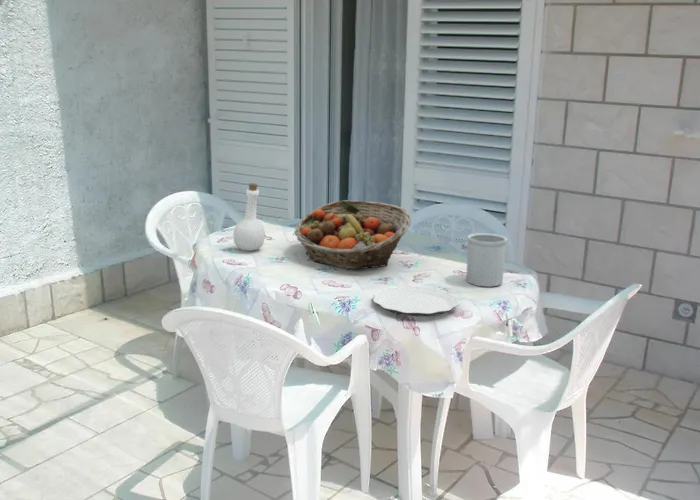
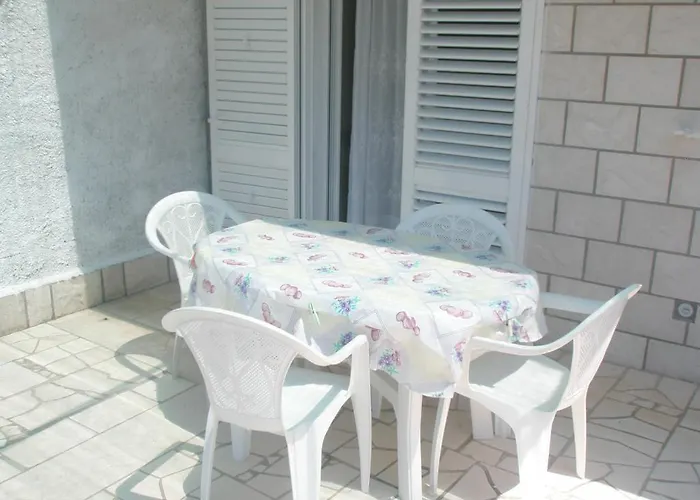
- utensil holder [466,232,508,287]
- fruit basket [293,199,412,270]
- bottle [232,182,266,252]
- plate [372,285,460,317]
